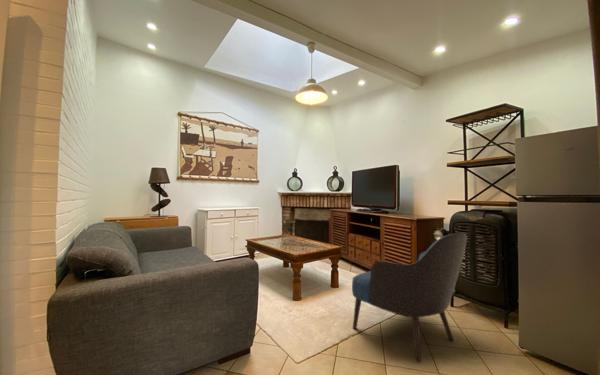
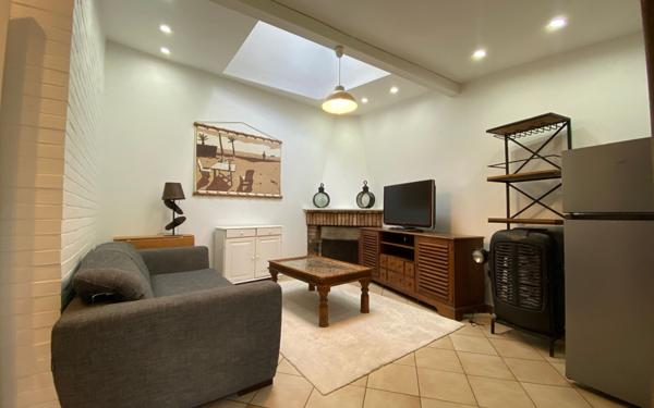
- armchair [351,232,468,363]
